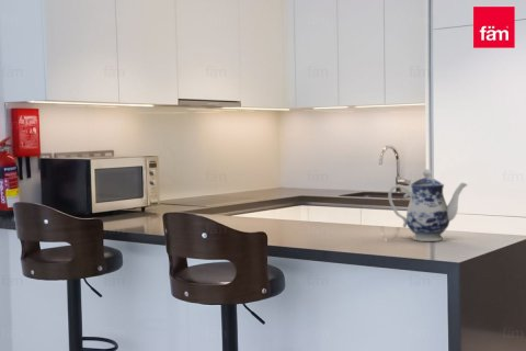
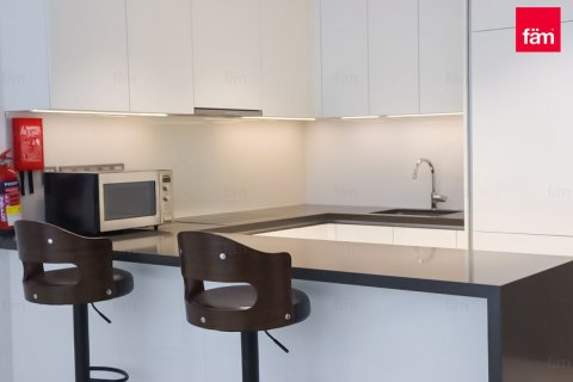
- teapot [387,168,469,242]
